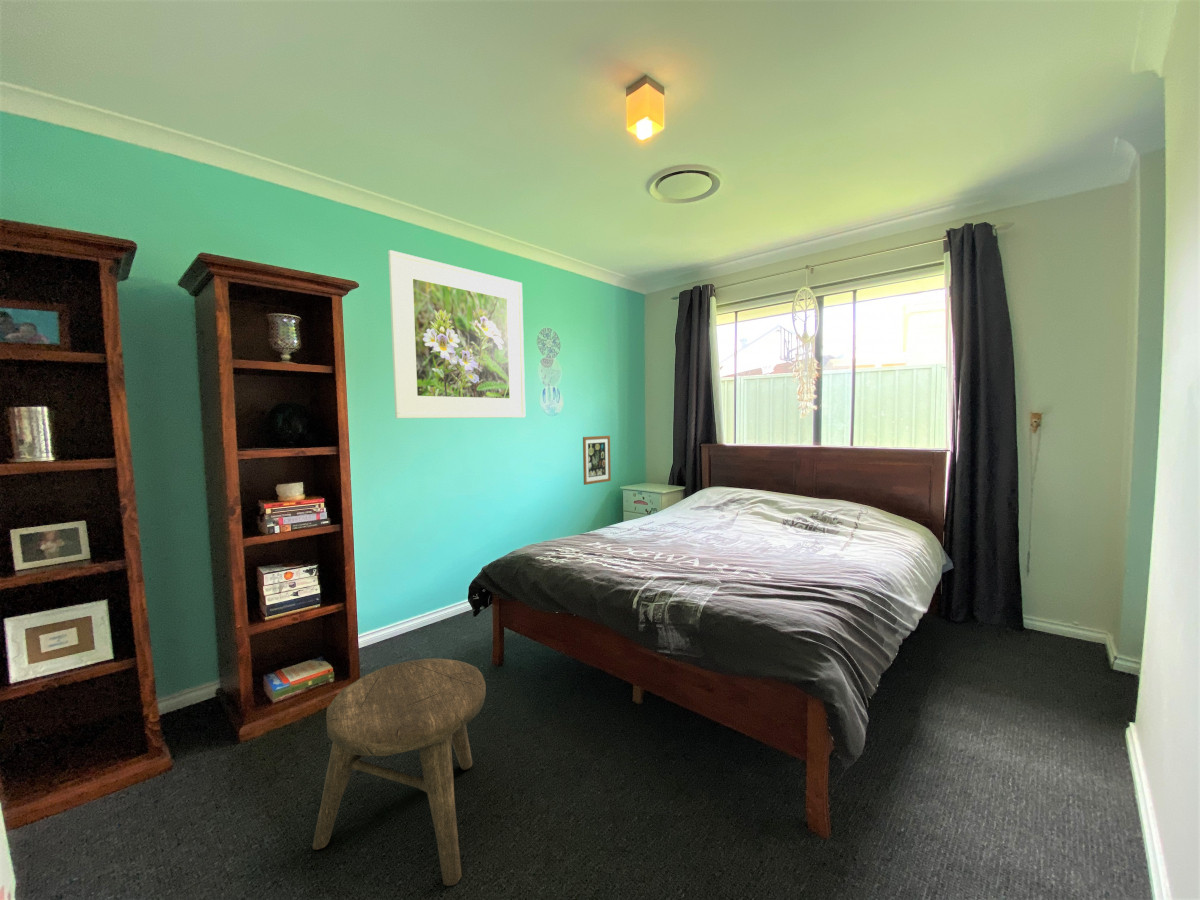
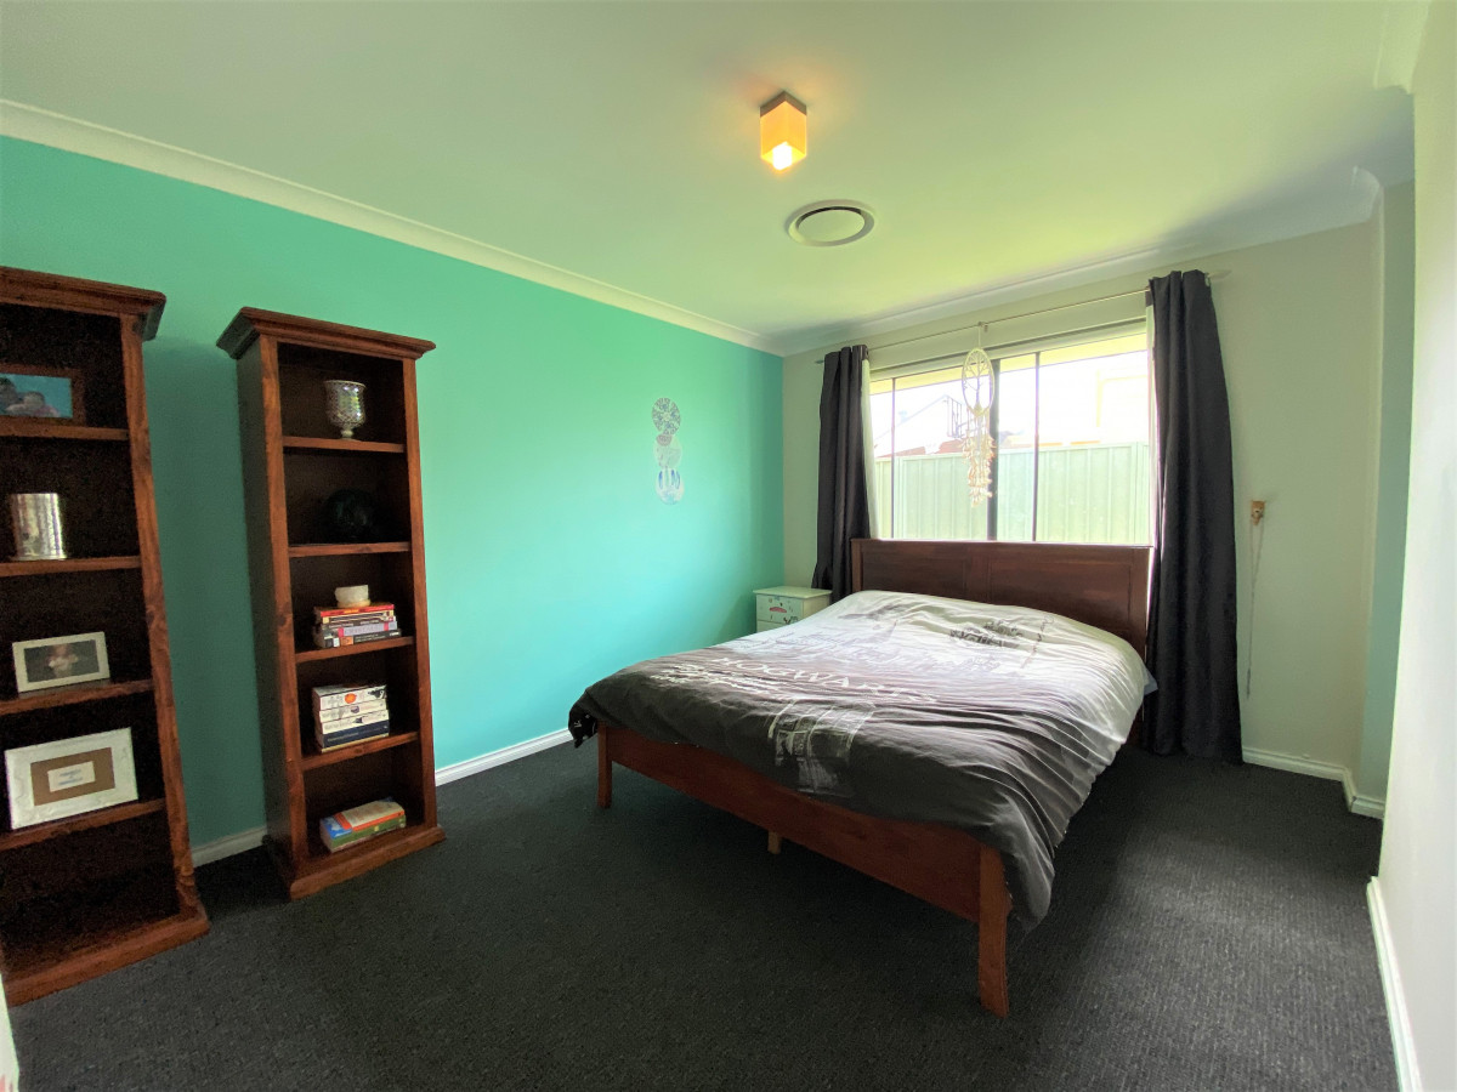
- stool [312,657,487,887]
- wall art [582,435,612,486]
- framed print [387,249,527,419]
